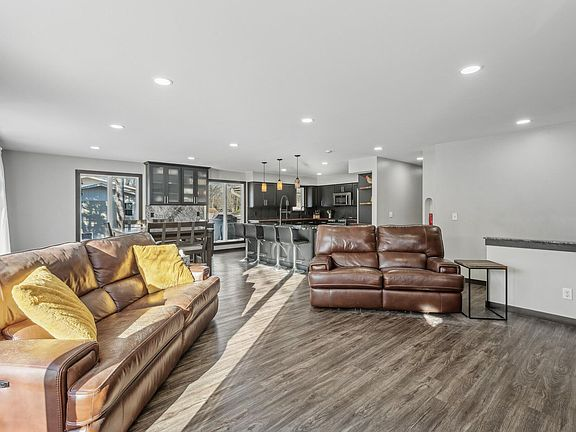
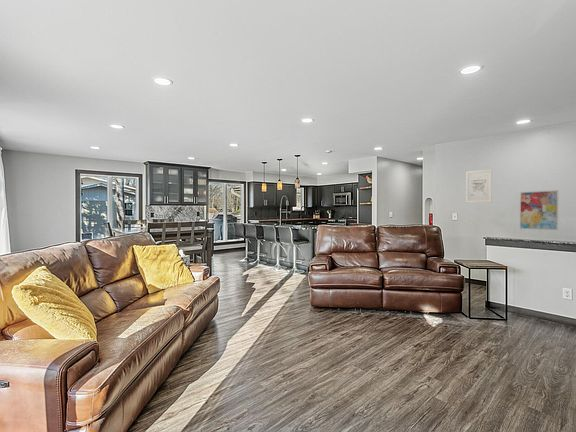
+ wall art [519,189,559,231]
+ wall art [465,168,493,204]
